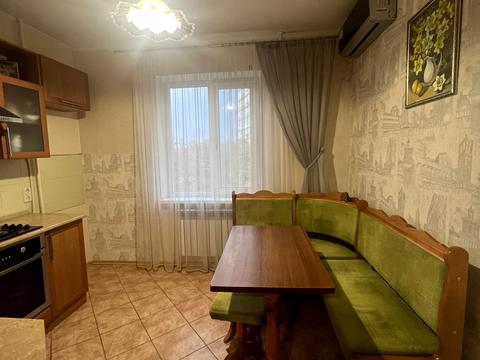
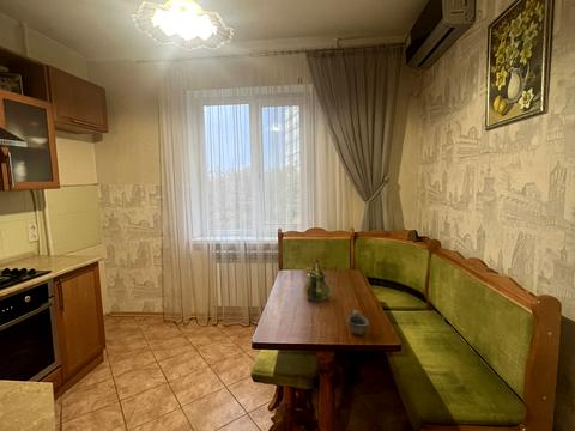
+ teapot [302,254,332,303]
+ cup [347,309,370,336]
